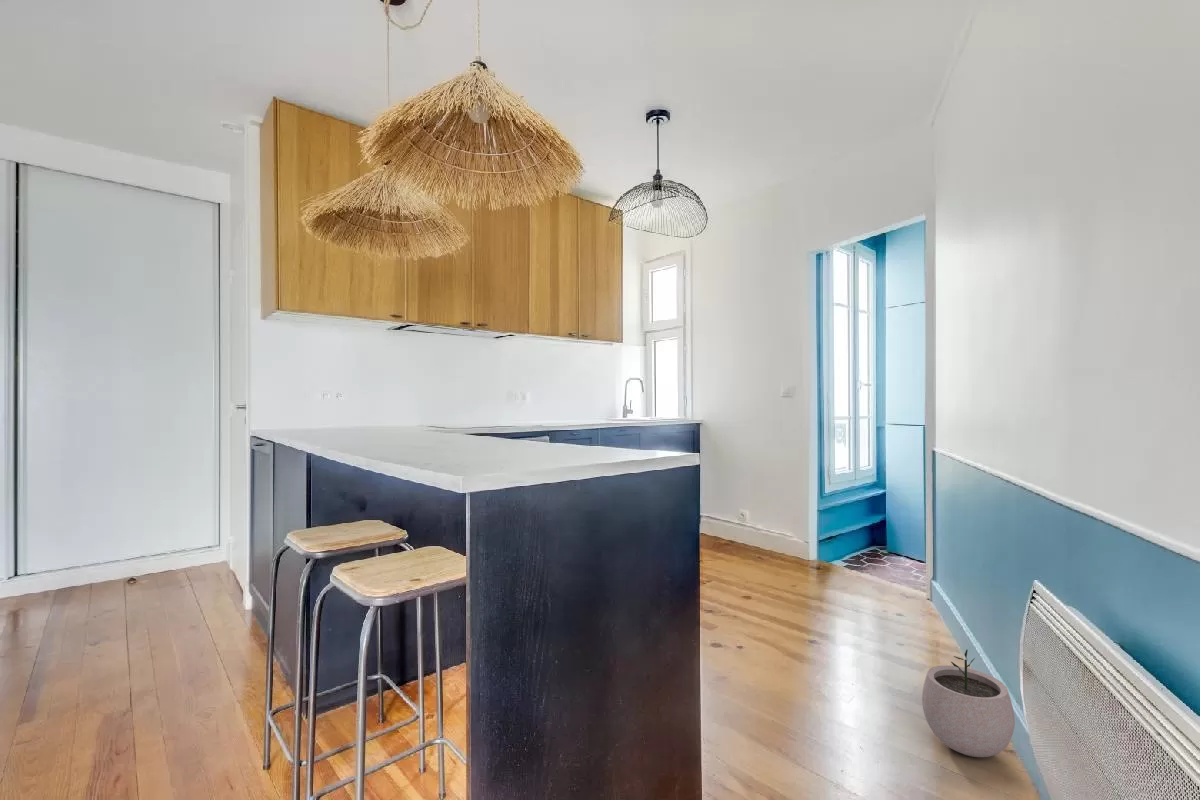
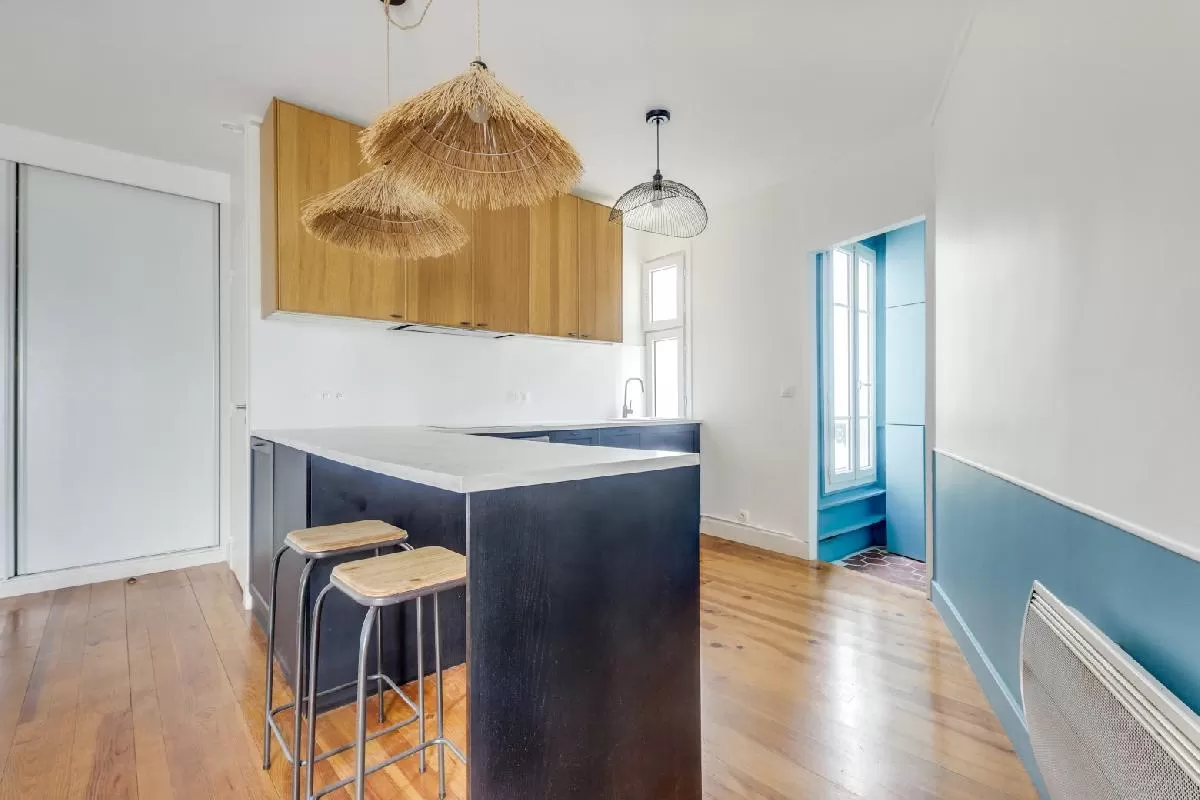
- plant pot [921,649,1016,758]
